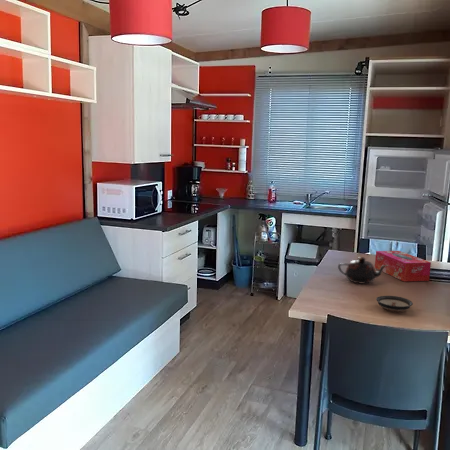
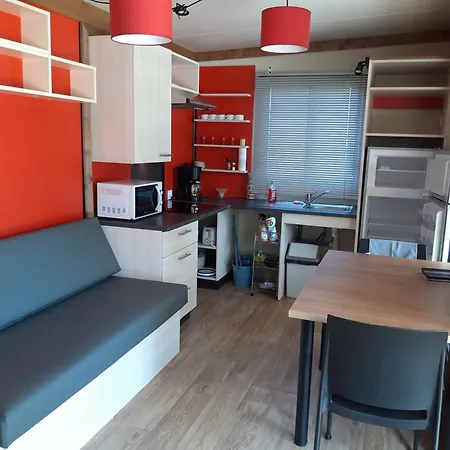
- tissue box [374,250,432,282]
- teapot [337,256,388,285]
- saucer [375,295,414,313]
